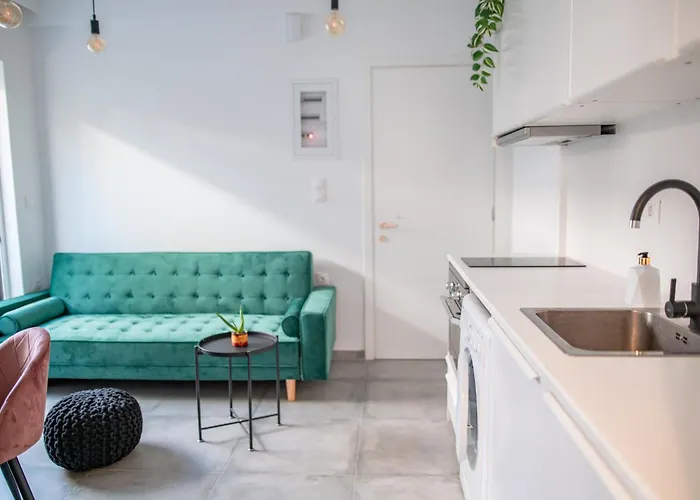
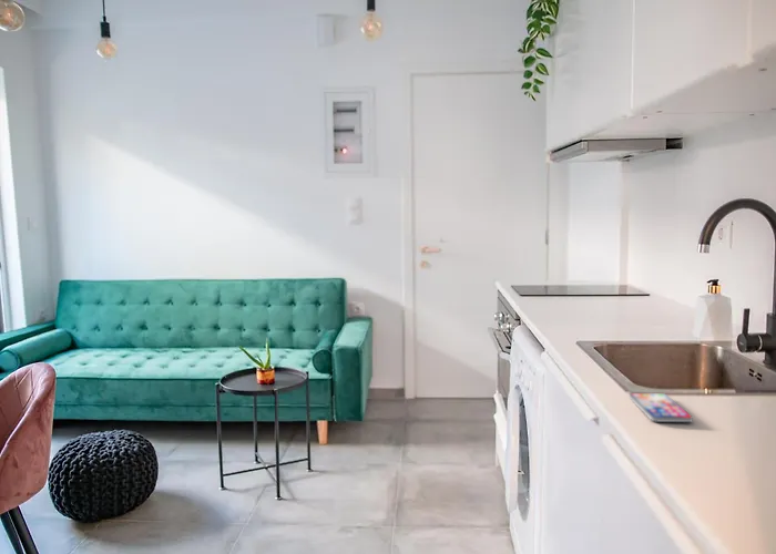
+ smartphone [629,392,694,423]
